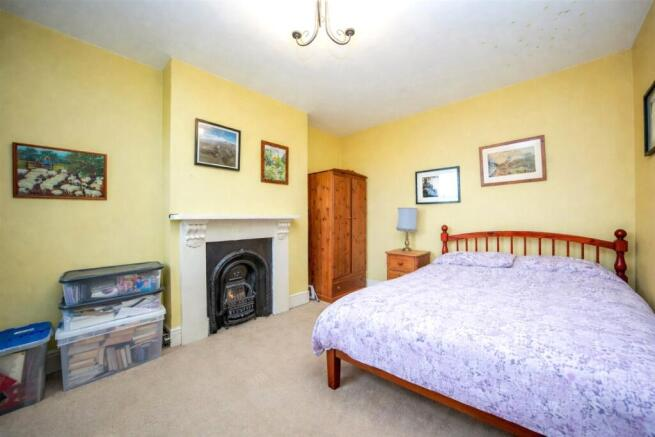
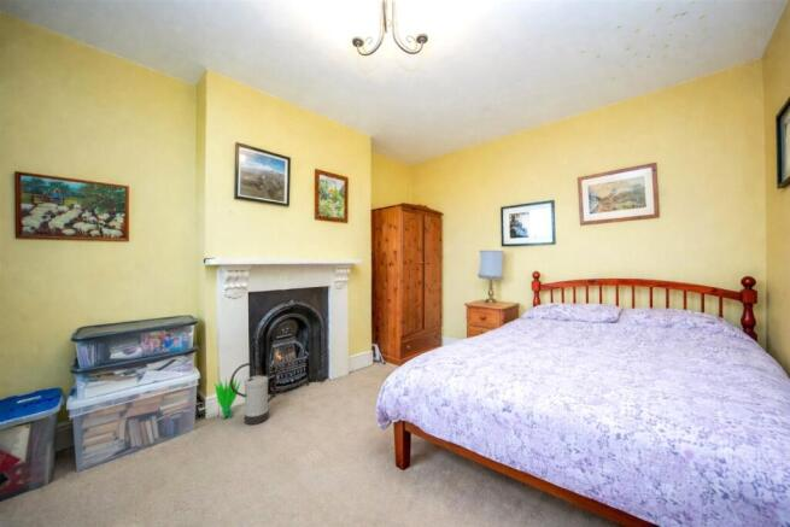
+ watering can [229,362,282,426]
+ decorative plant [213,376,242,421]
